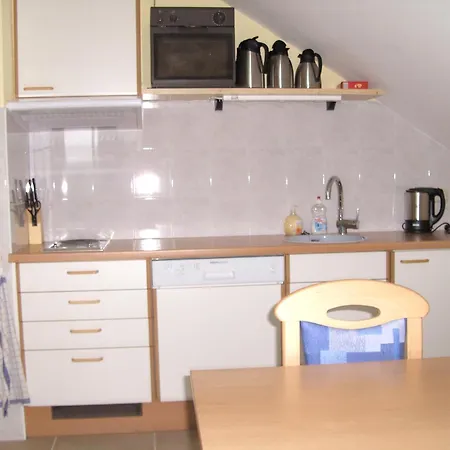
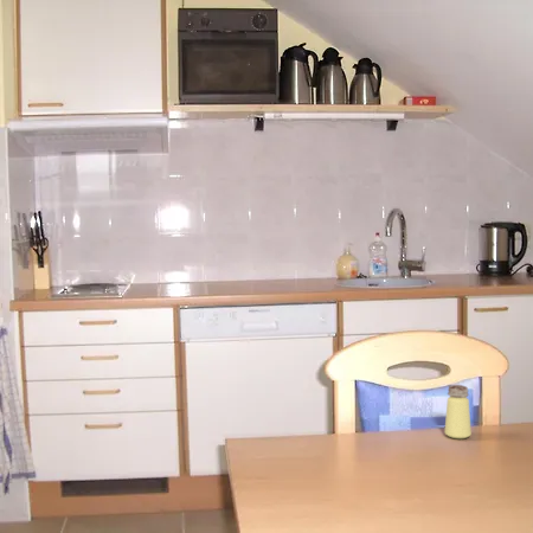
+ saltshaker [443,384,473,439]
